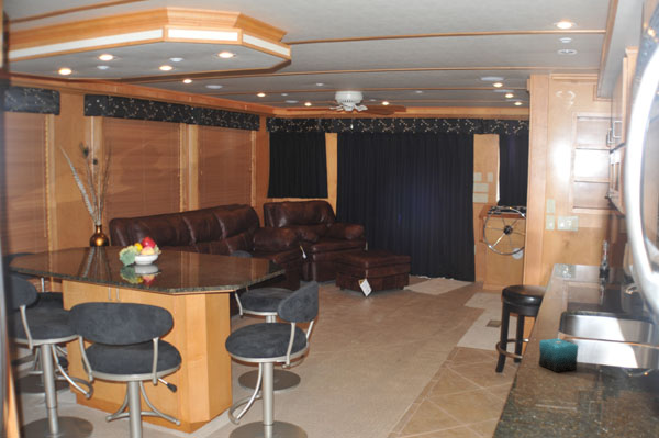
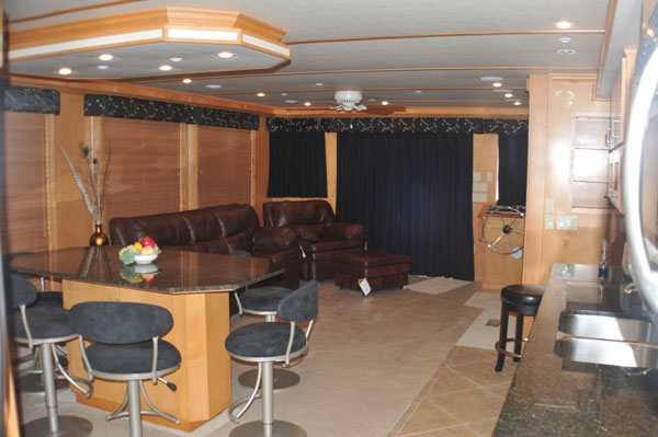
- candle [537,337,579,373]
